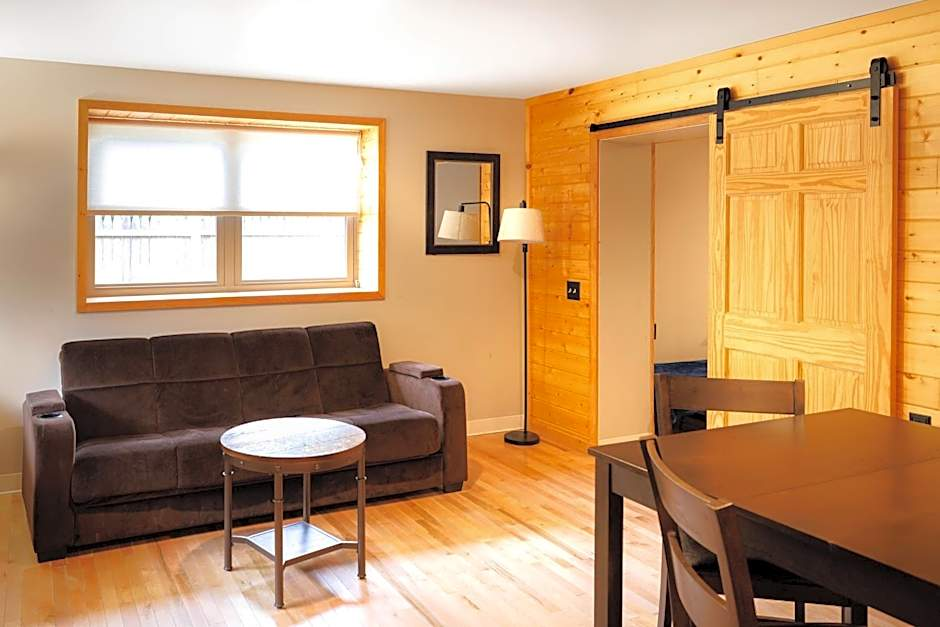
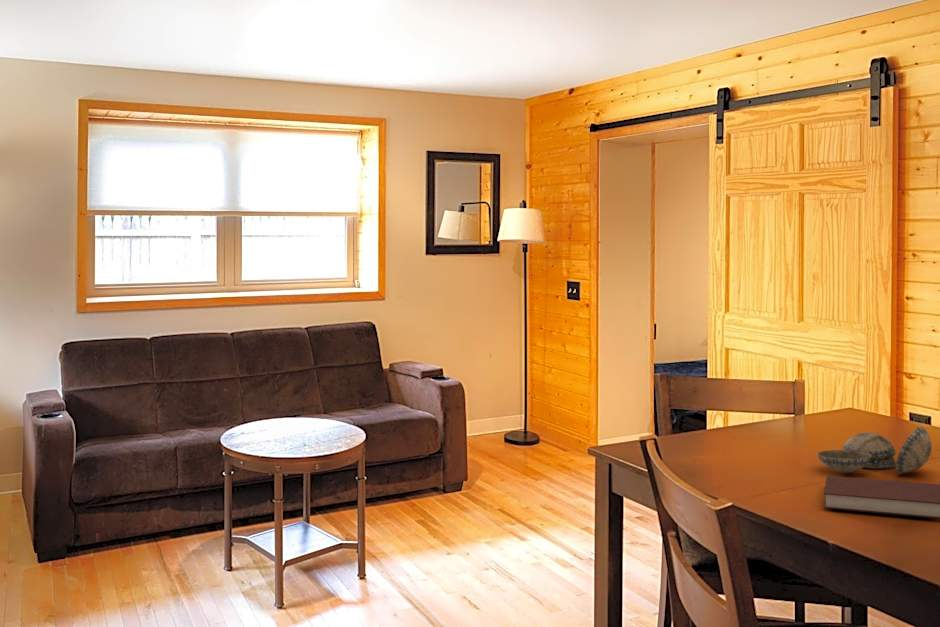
+ decorative bowl [817,426,933,474]
+ notebook [823,475,940,520]
